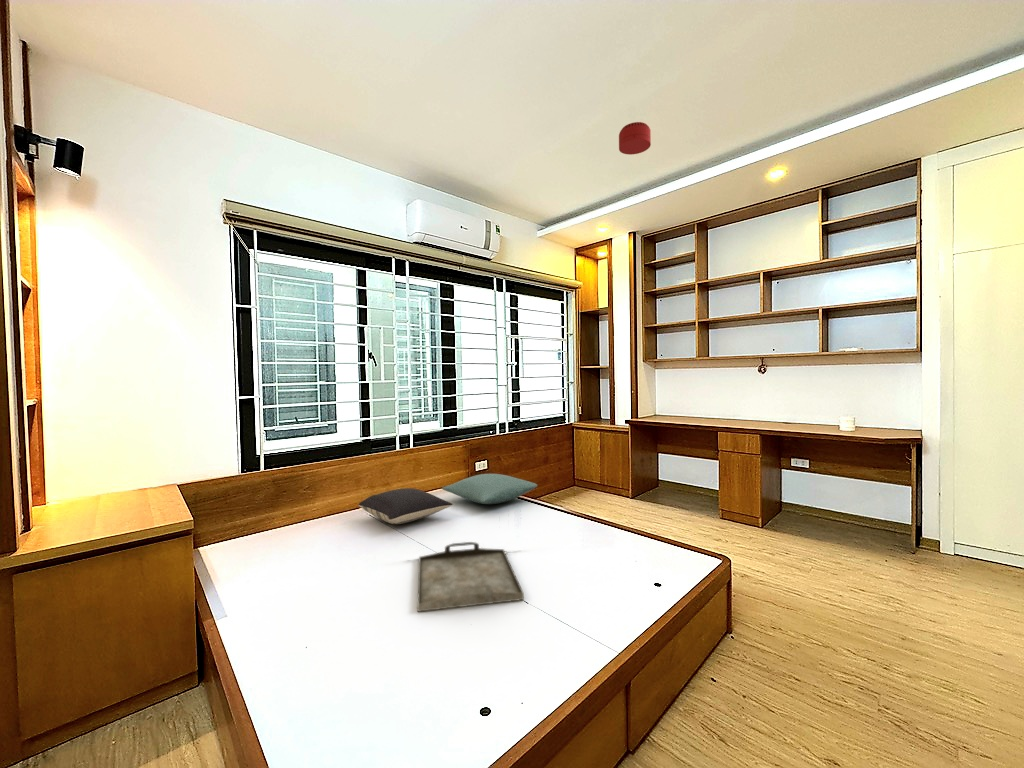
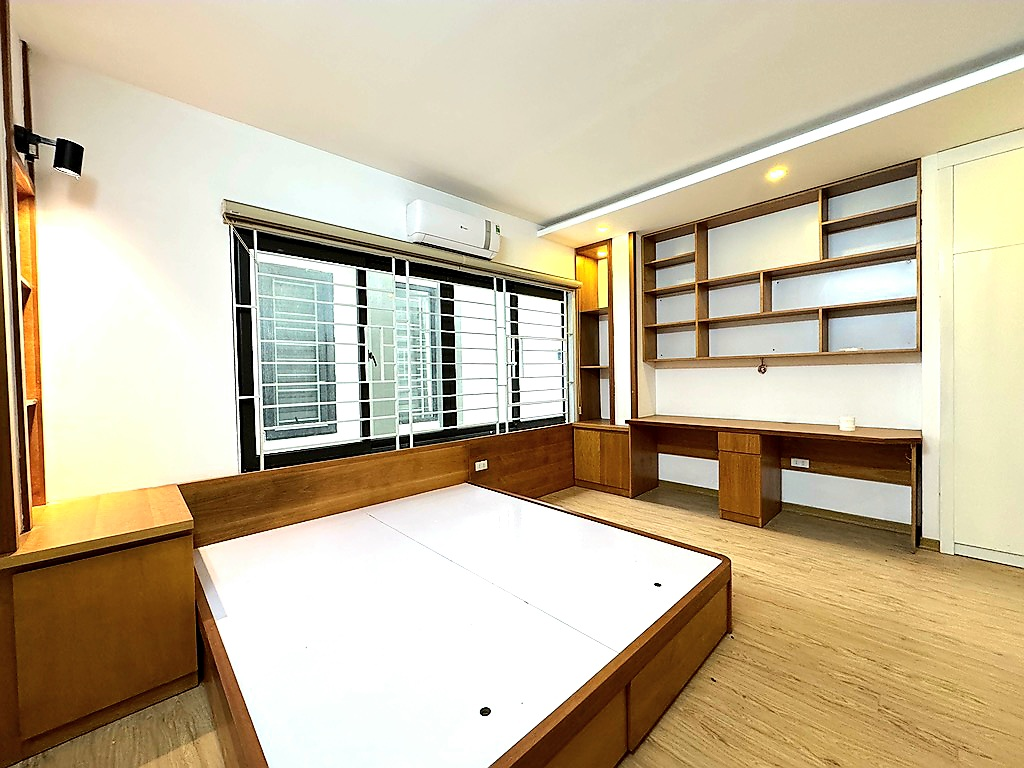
- pillow [441,473,538,505]
- serving tray [416,541,525,613]
- pillow [358,487,454,525]
- smoke detector [618,121,652,155]
